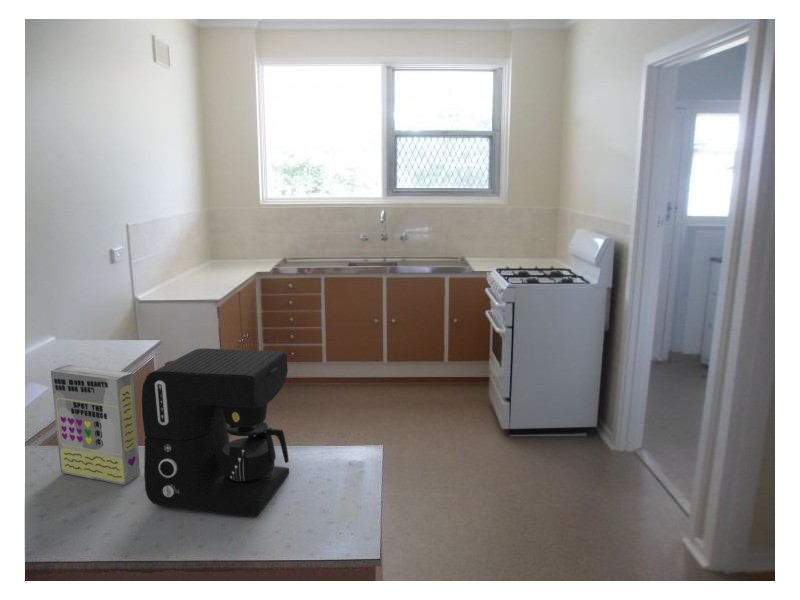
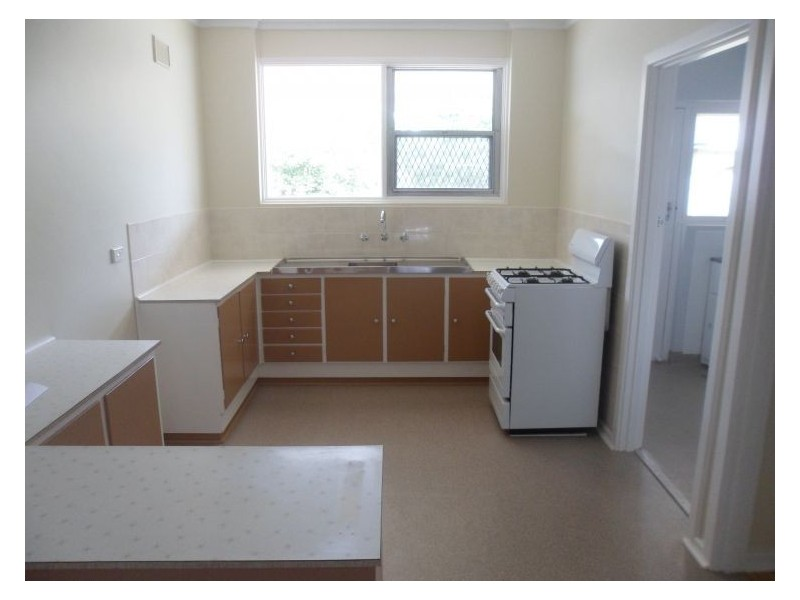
- cereal box [50,364,141,486]
- coffee maker [141,347,290,518]
